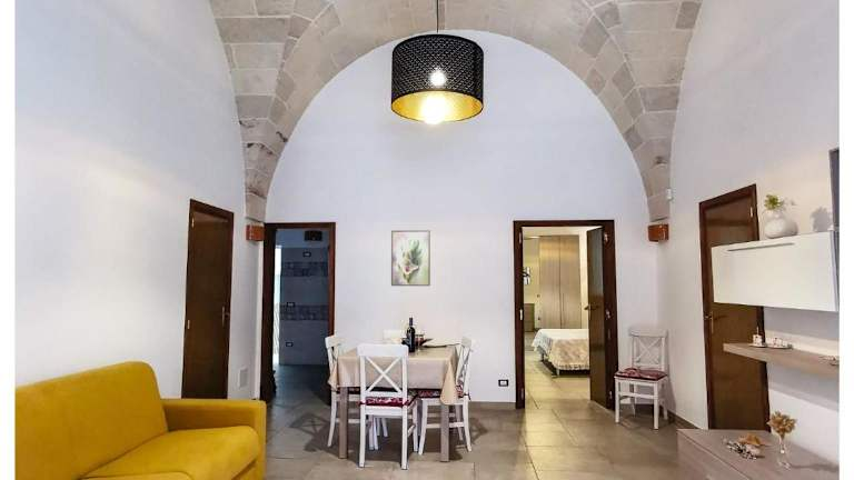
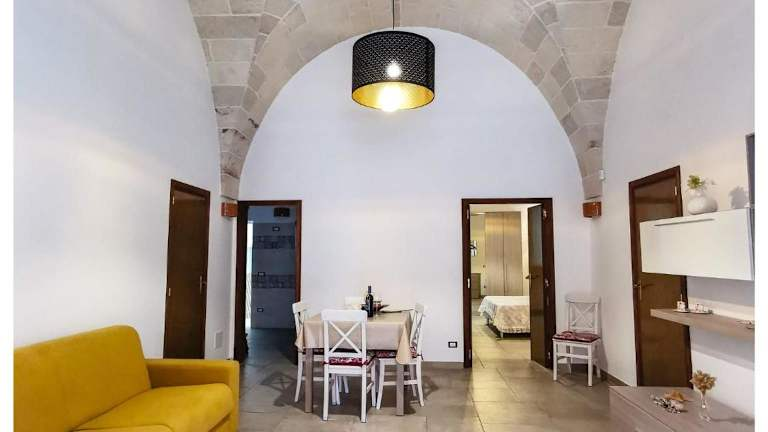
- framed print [390,229,431,287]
